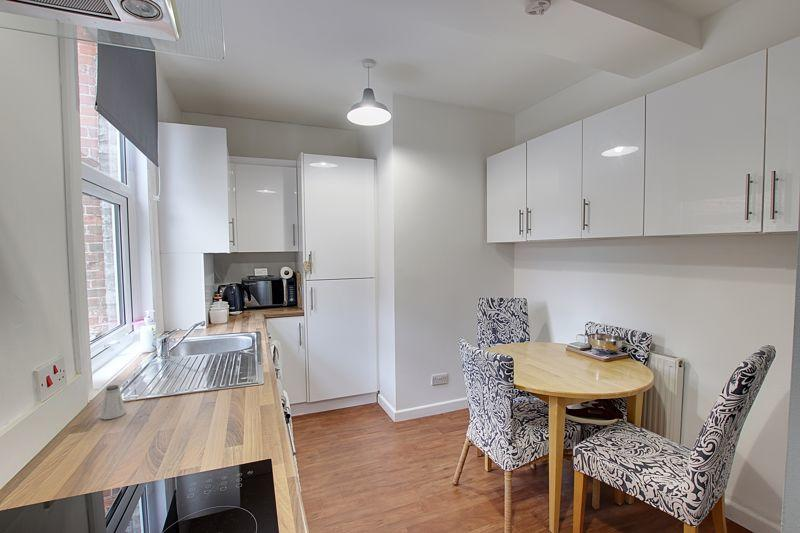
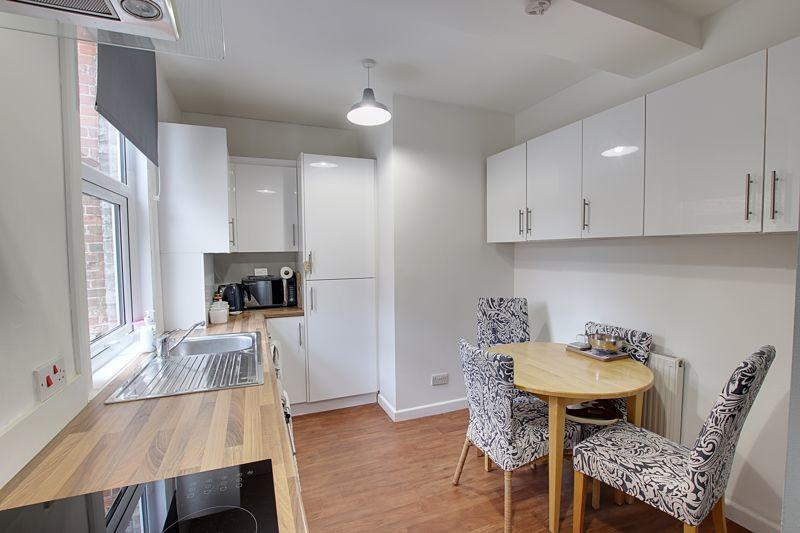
- saltshaker [99,384,127,420]
